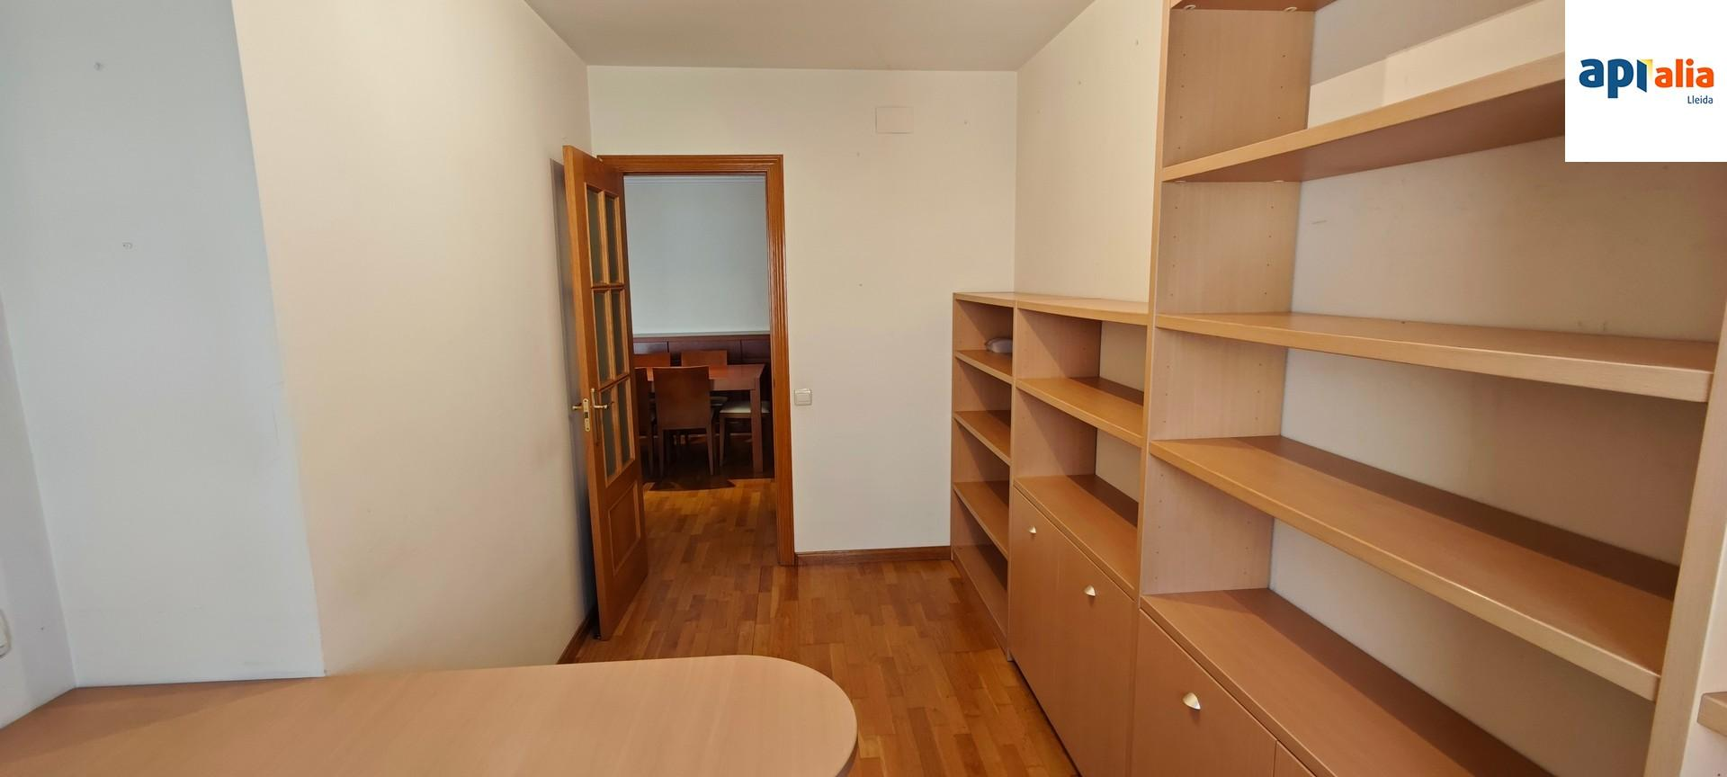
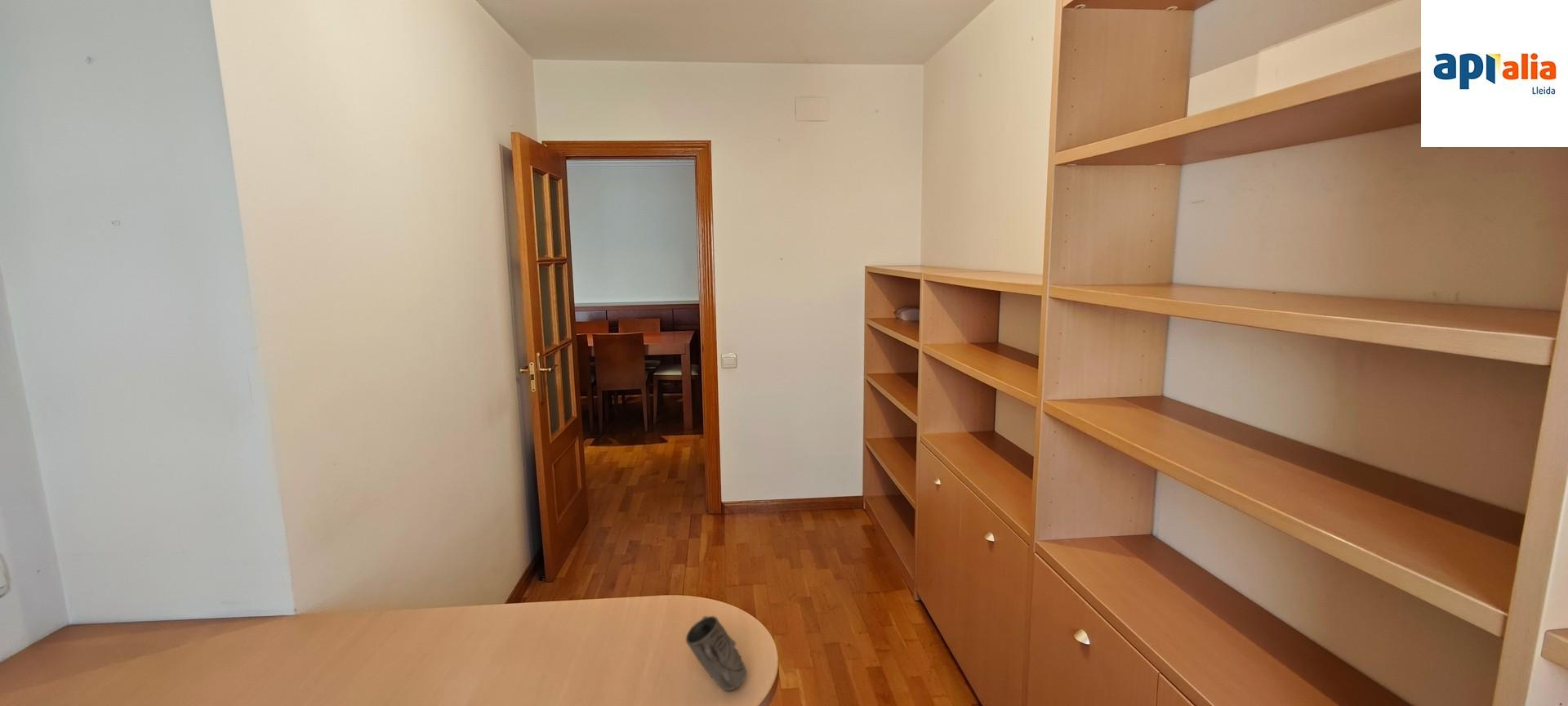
+ mug [685,615,747,691]
